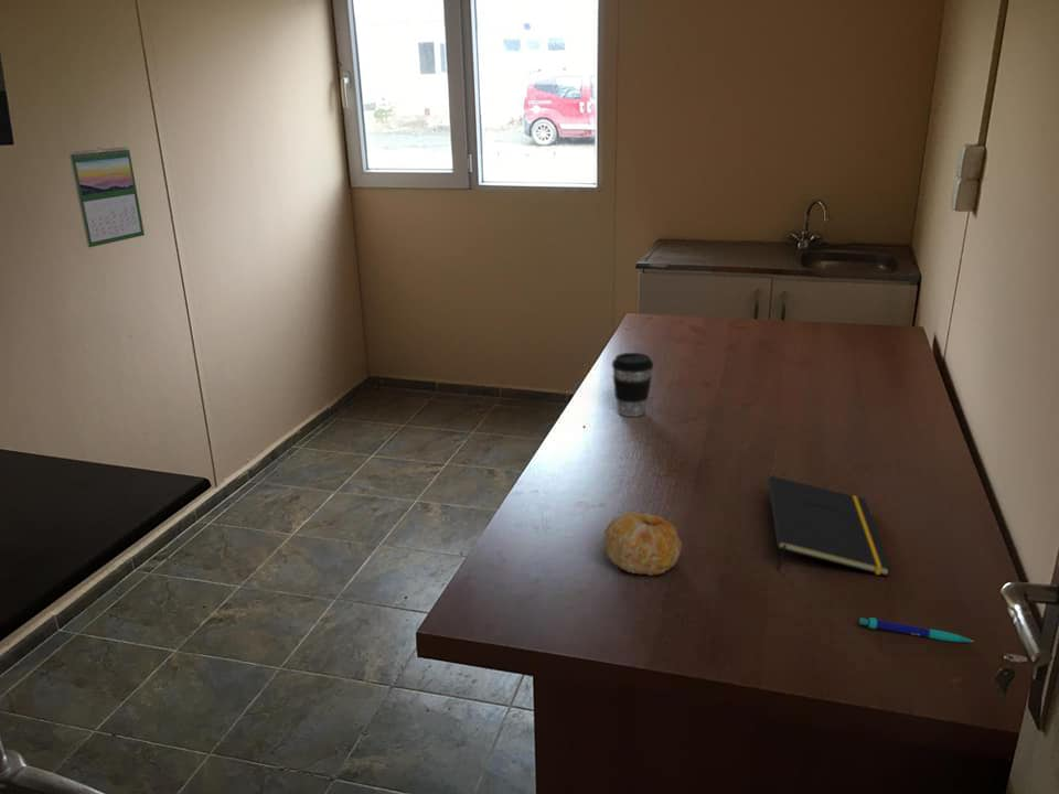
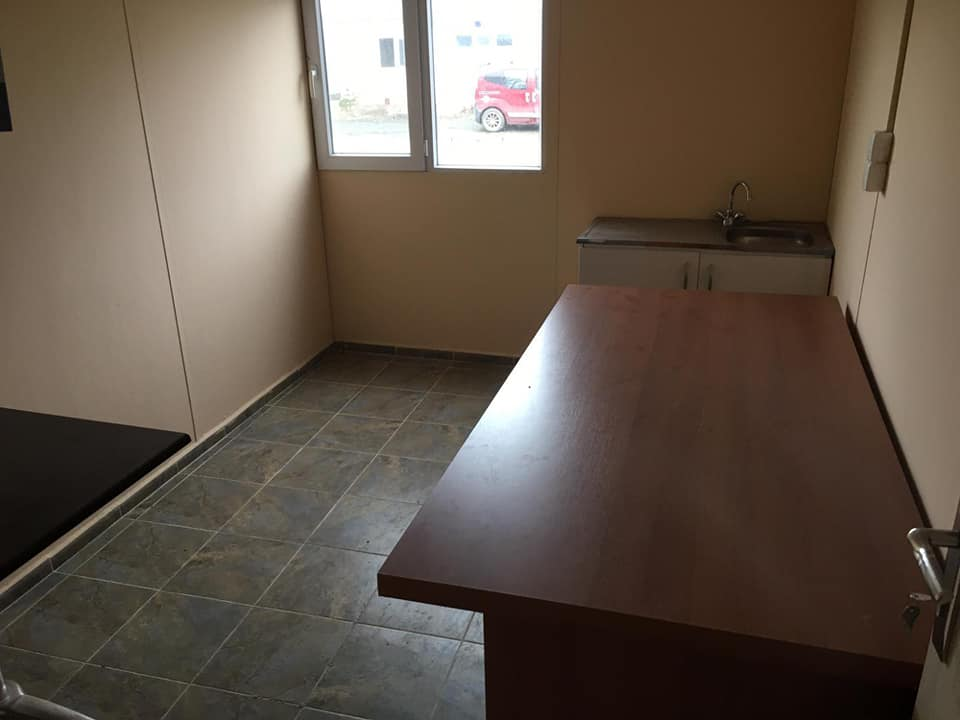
- notepad [767,474,892,578]
- pen [858,616,975,643]
- calendar [68,146,146,248]
- fruit [603,512,683,577]
- coffee cup [611,352,654,418]
